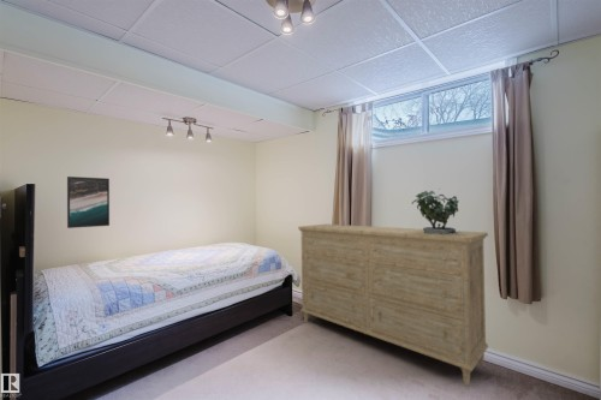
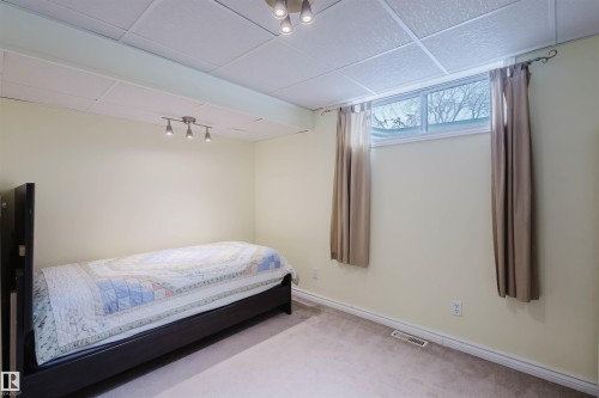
- potted plant [411,187,460,234]
- dresser [297,223,489,388]
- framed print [66,175,111,229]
